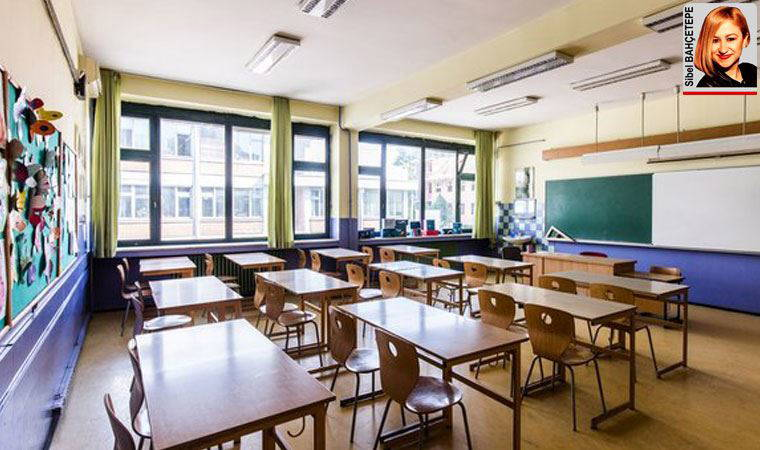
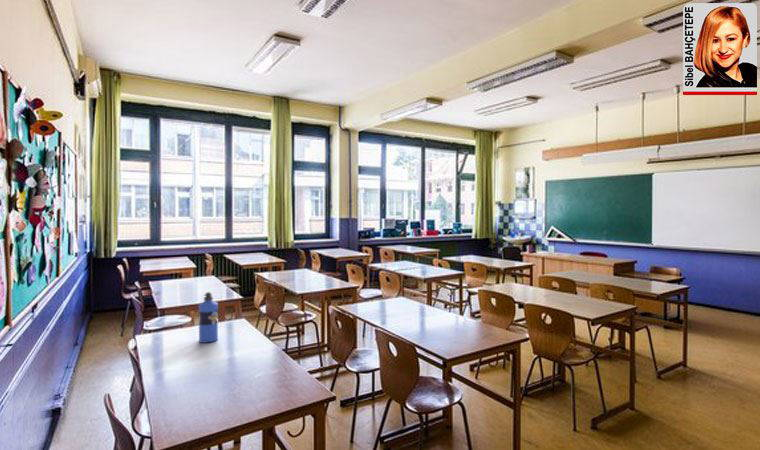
+ water bottle [198,291,219,344]
